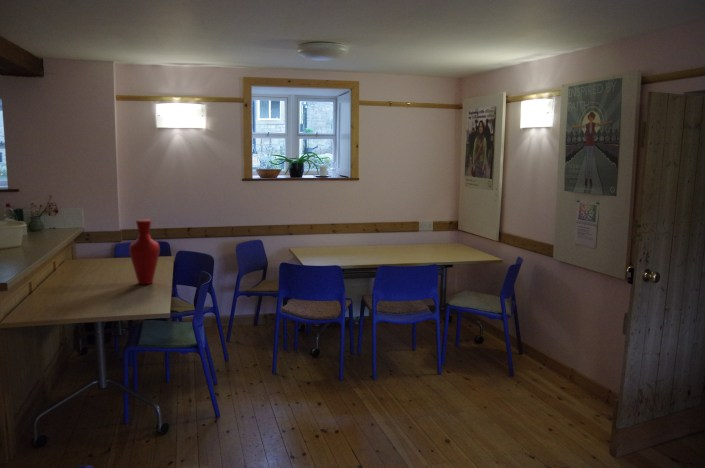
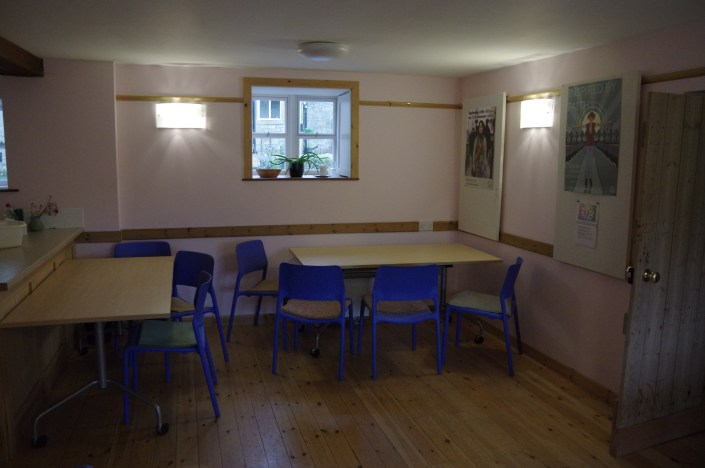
- vase [128,219,161,285]
